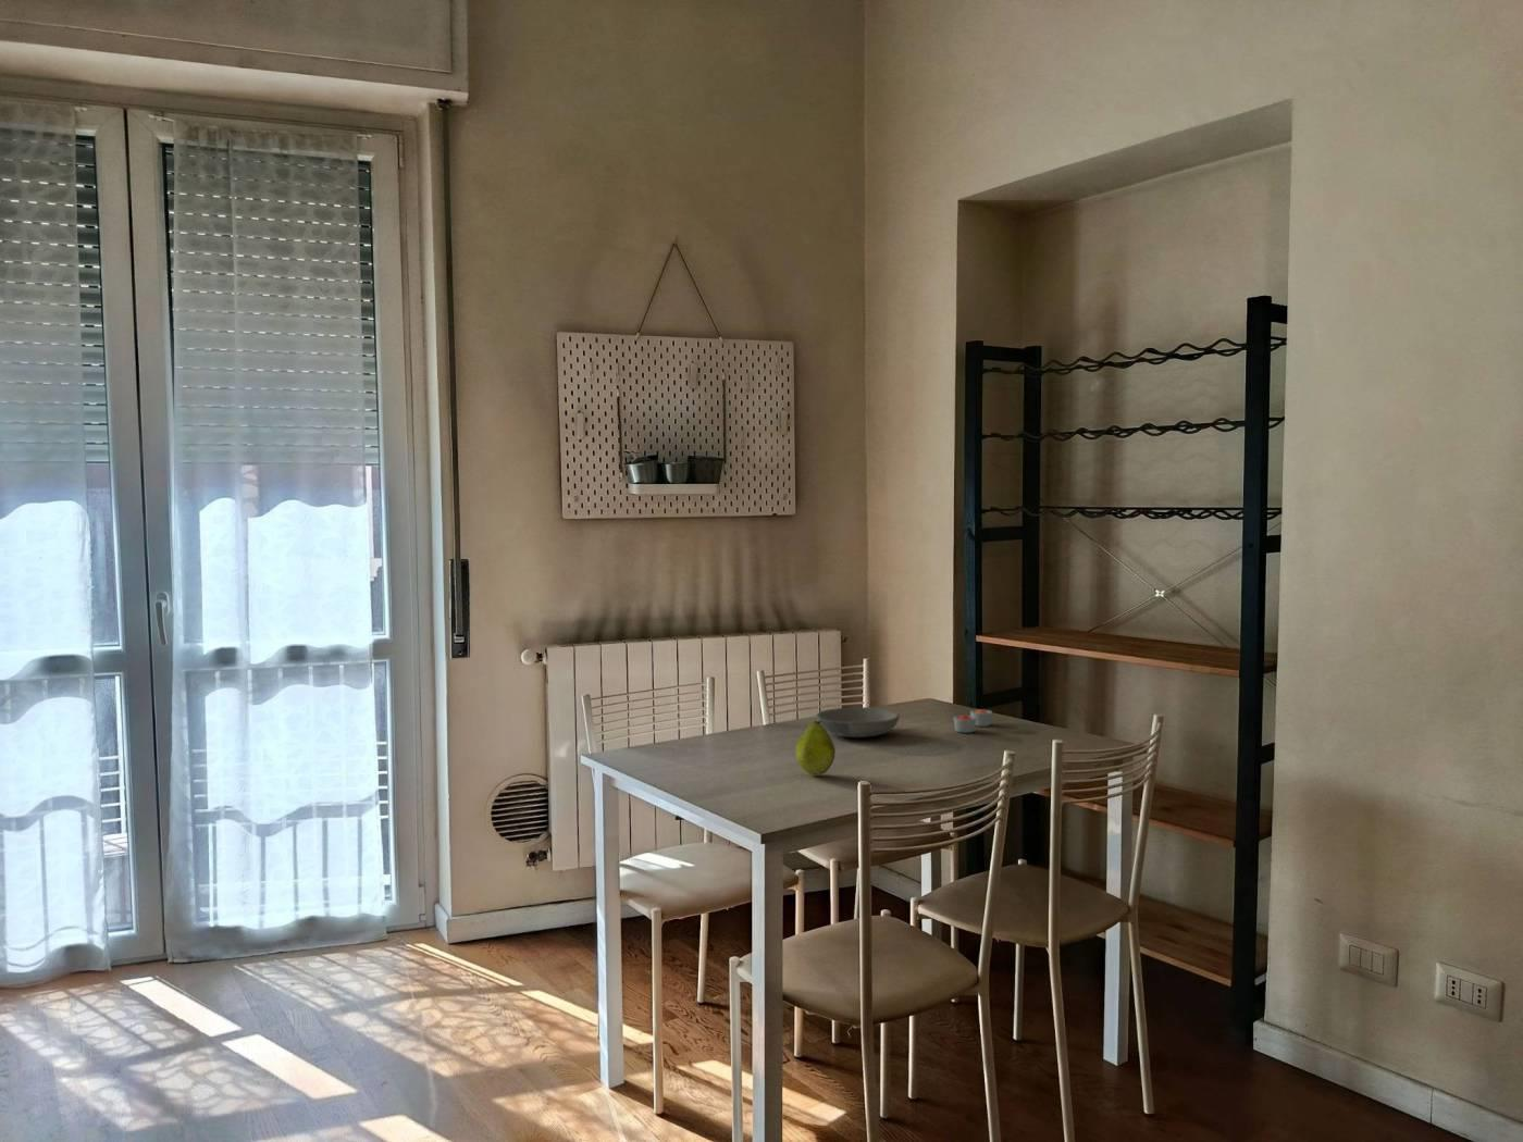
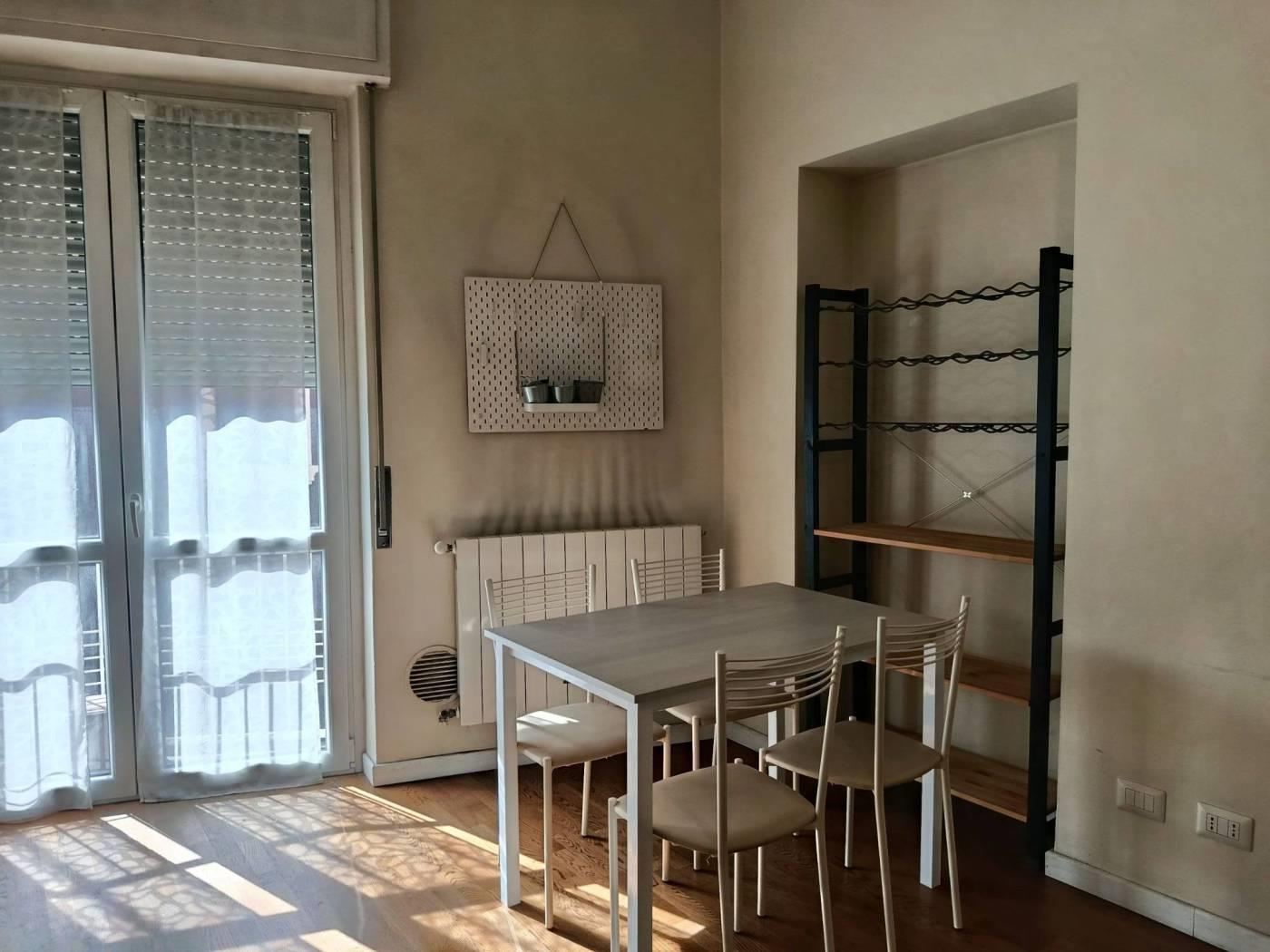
- candle [953,708,993,733]
- bowl [814,705,901,739]
- fruit [794,717,837,775]
